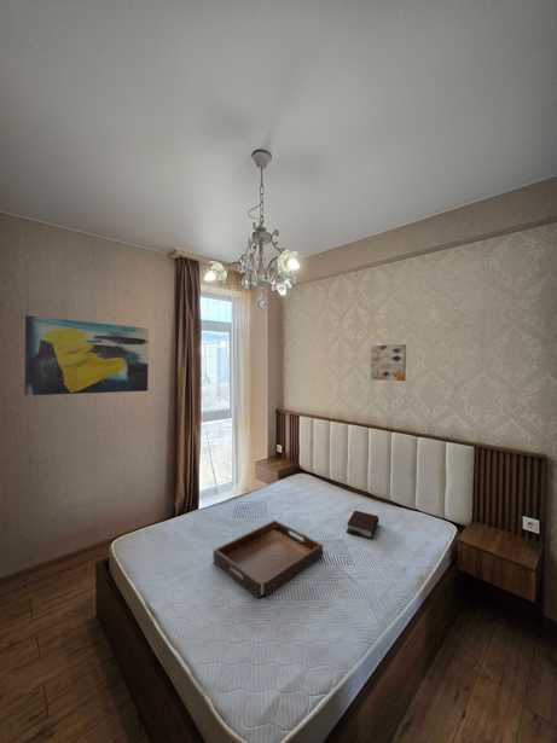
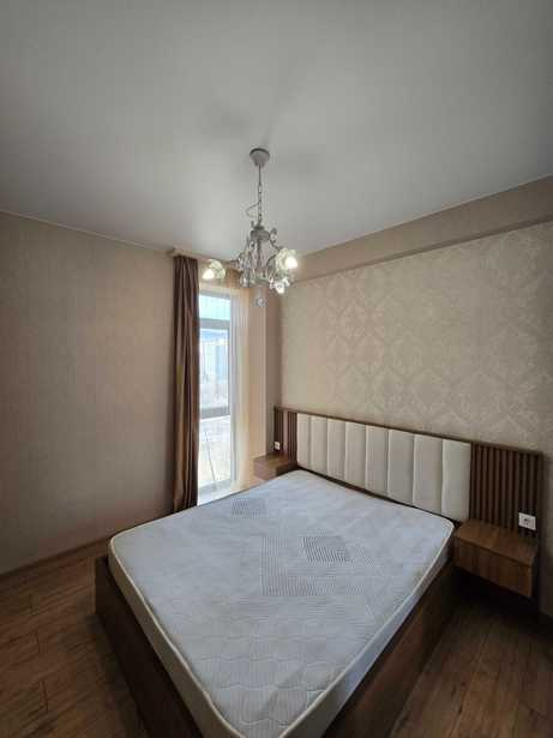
- wall art [23,314,150,396]
- bible [346,510,379,540]
- serving tray [211,518,324,599]
- wall art [370,343,407,382]
